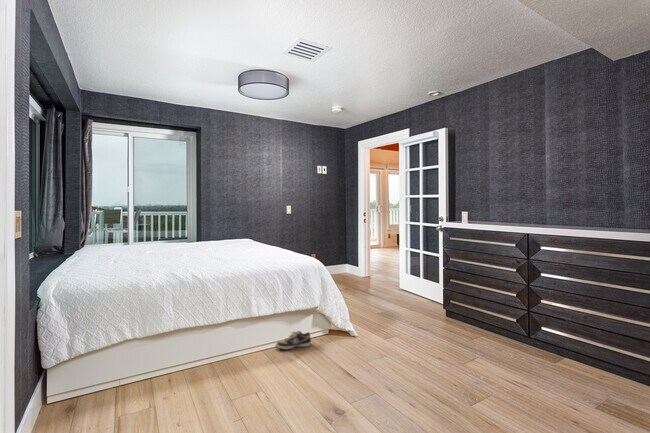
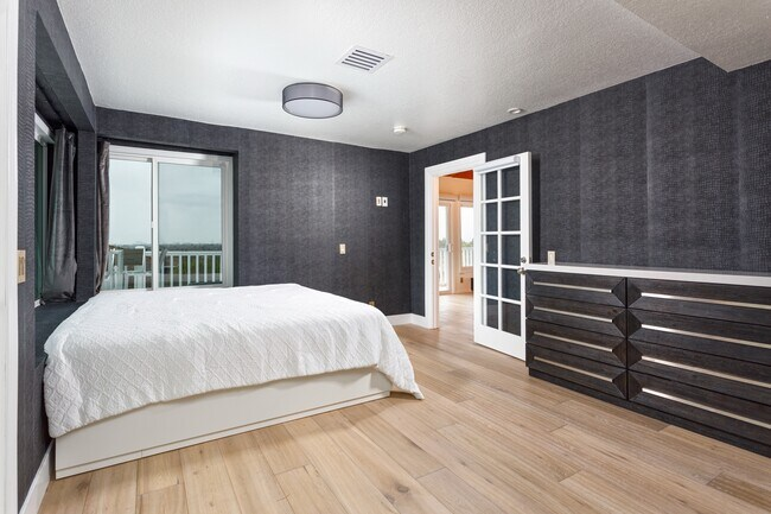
- shoe [274,330,312,351]
